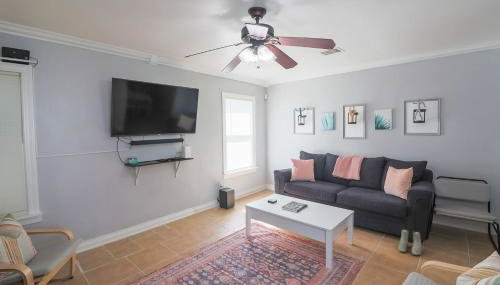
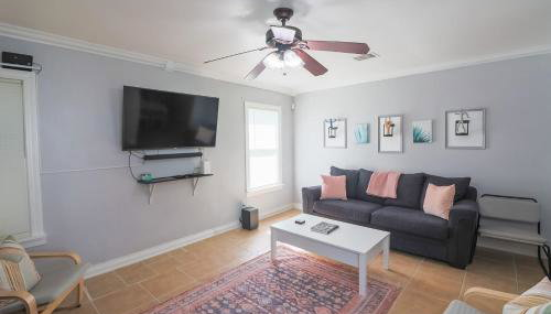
- boots [398,228,422,256]
